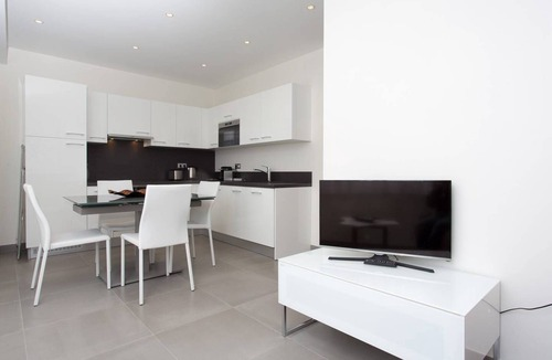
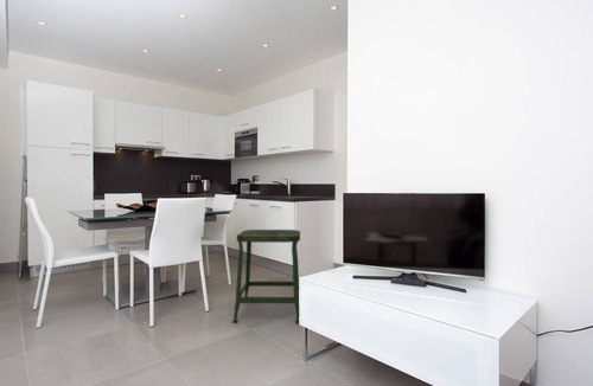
+ stool [231,229,301,324]
